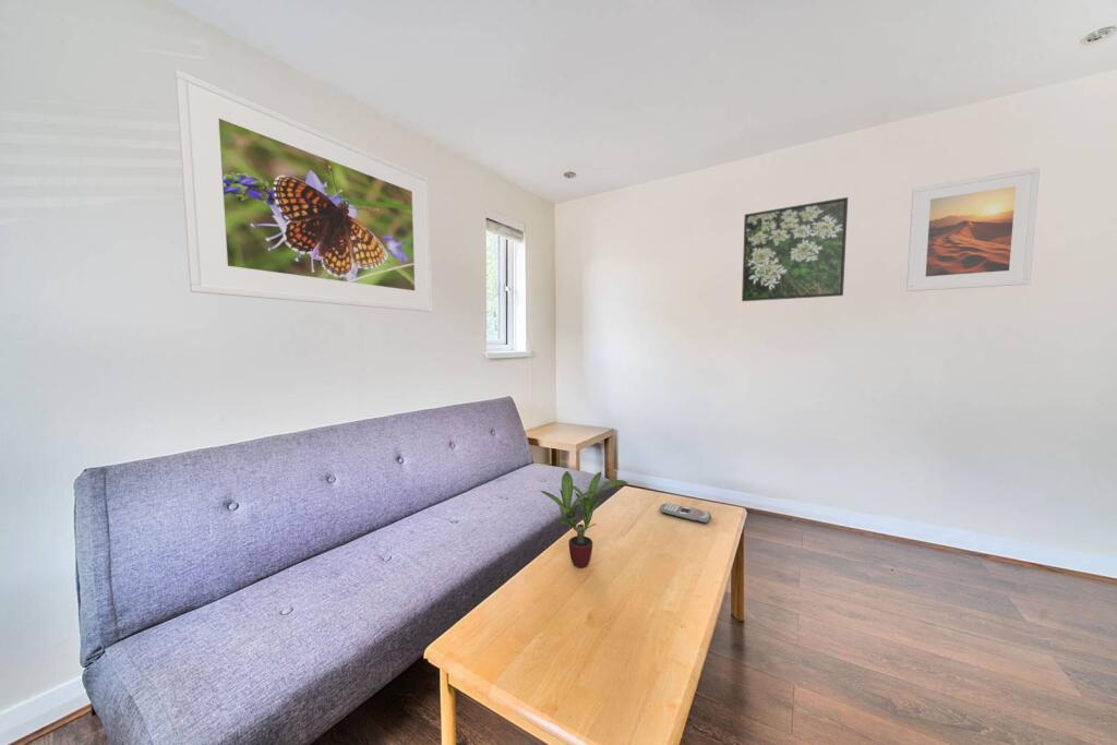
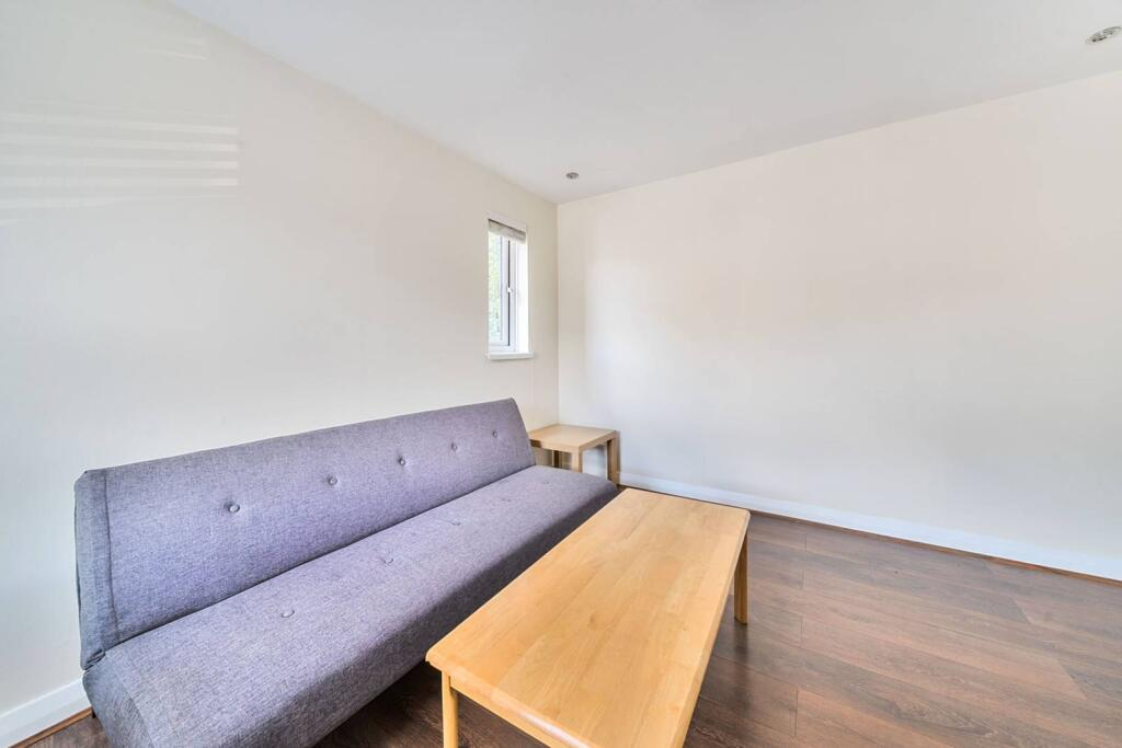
- potted plant [540,470,629,569]
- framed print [173,69,433,313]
- remote control [659,502,712,525]
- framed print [905,166,1041,292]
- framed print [741,196,849,302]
